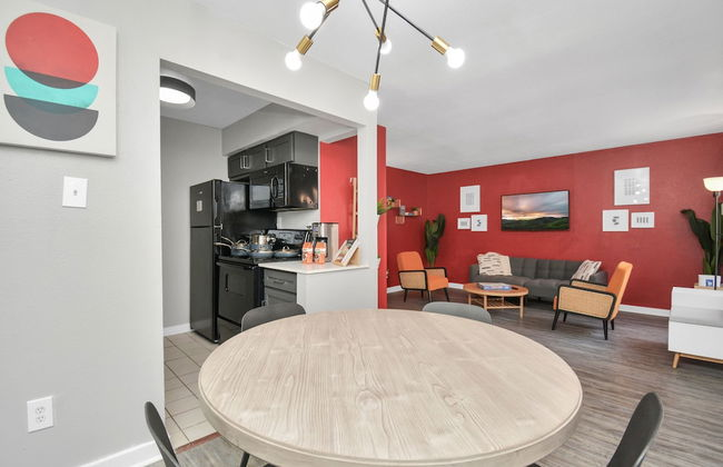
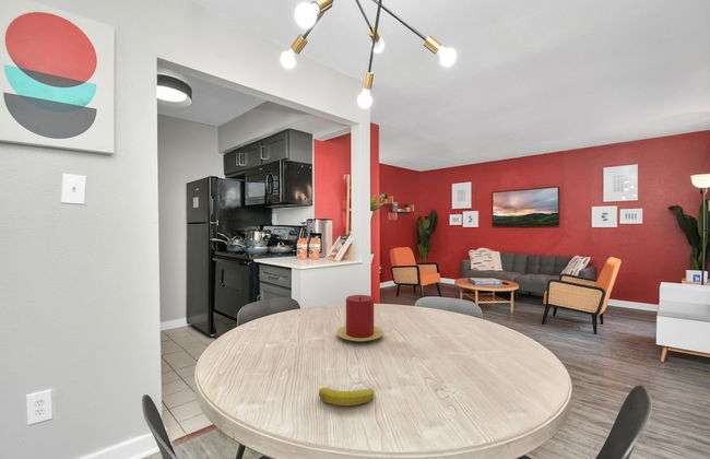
+ candle [335,294,384,343]
+ banana [318,387,375,407]
